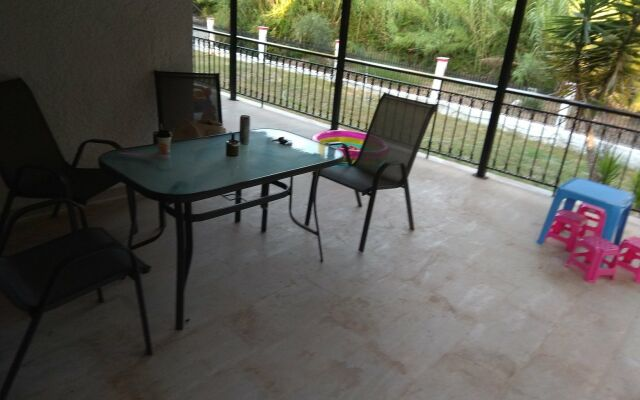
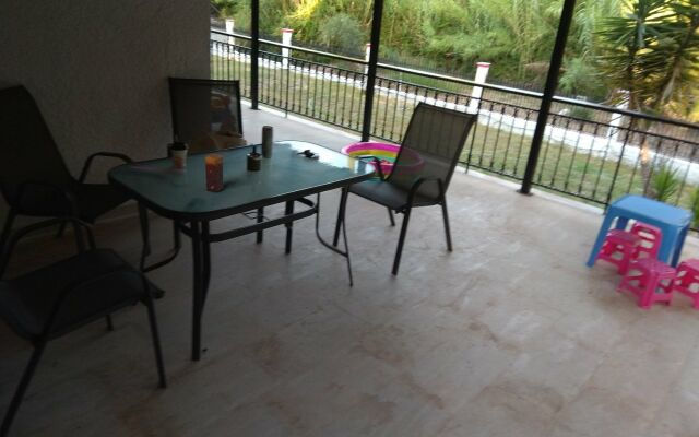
+ candle [204,153,224,193]
